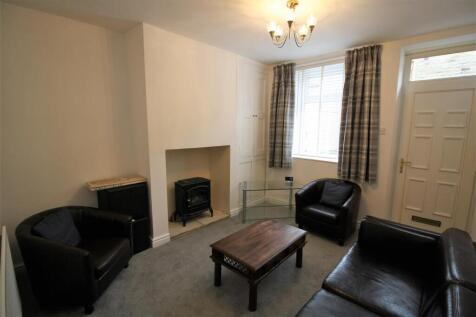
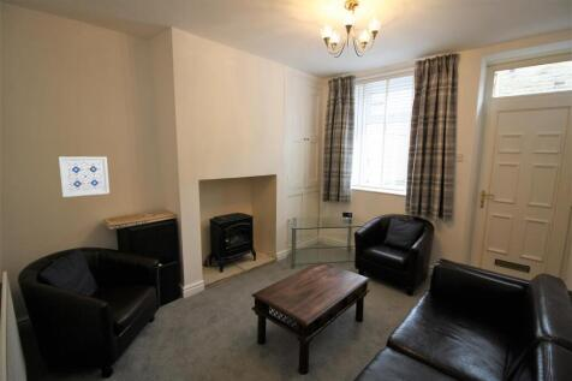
+ wall art [58,156,111,198]
